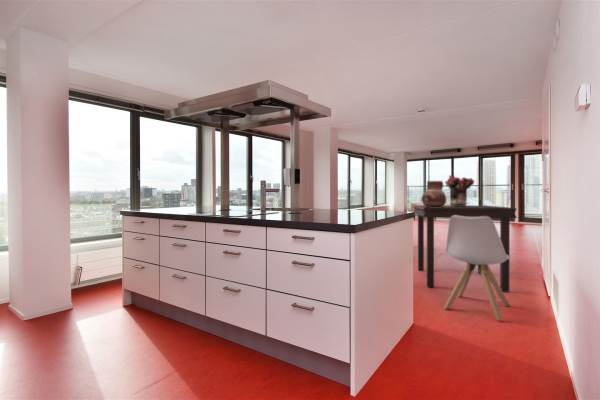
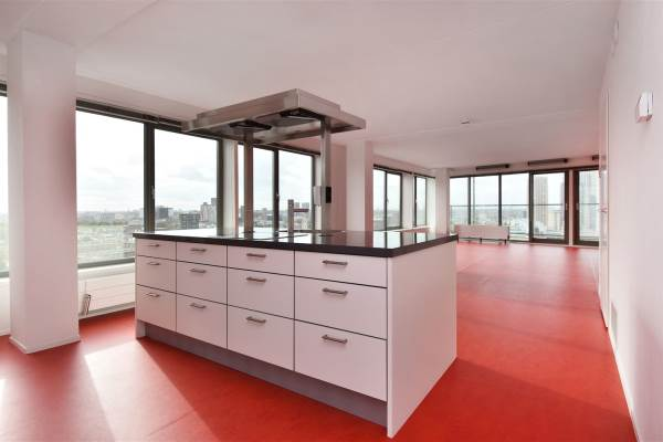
- bouquet [444,173,475,206]
- ceramic pot [420,180,448,208]
- dining table [412,204,518,293]
- chair [443,215,511,322]
